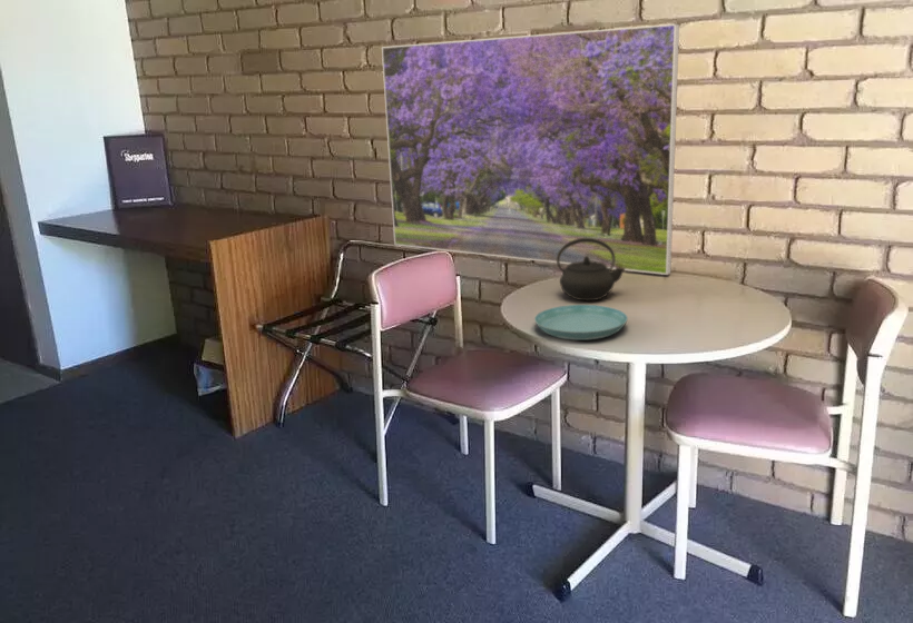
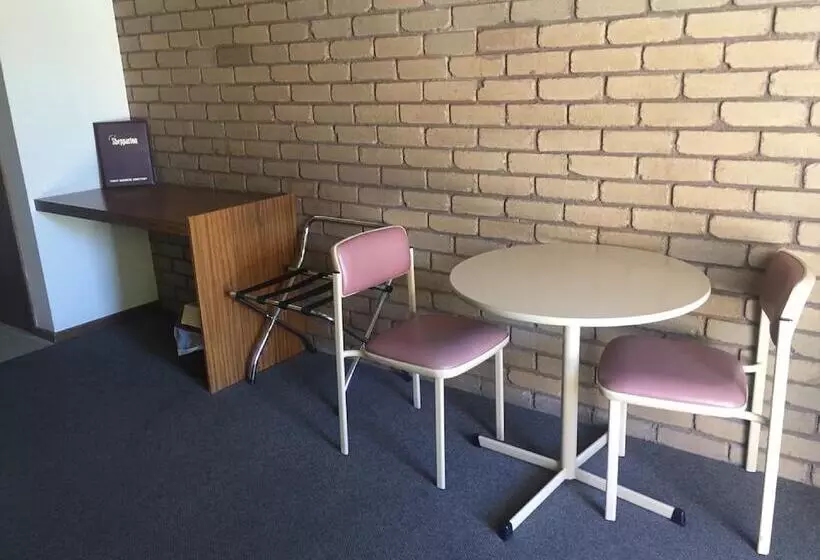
- saucer [533,304,629,342]
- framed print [381,23,680,276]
- kettle [556,238,625,301]
